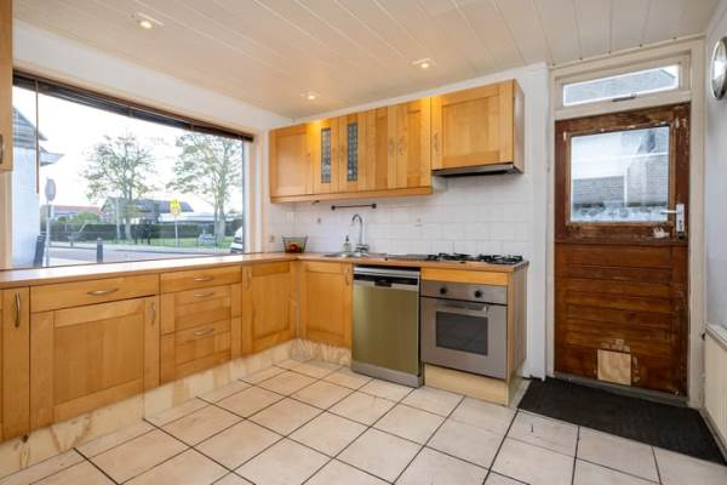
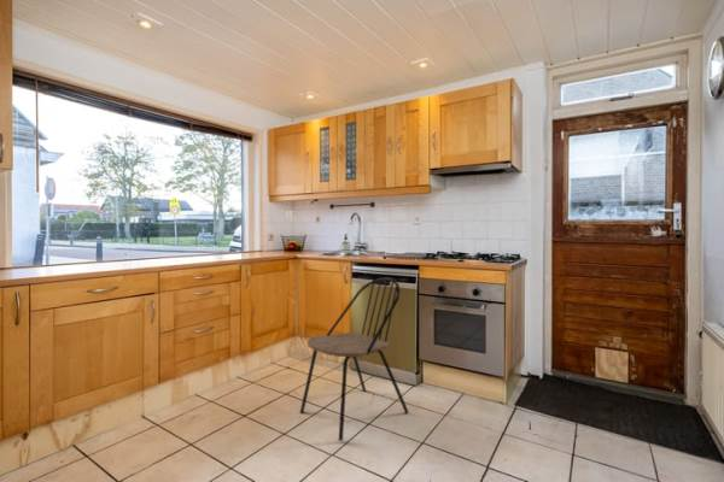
+ dining chair [299,276,410,442]
